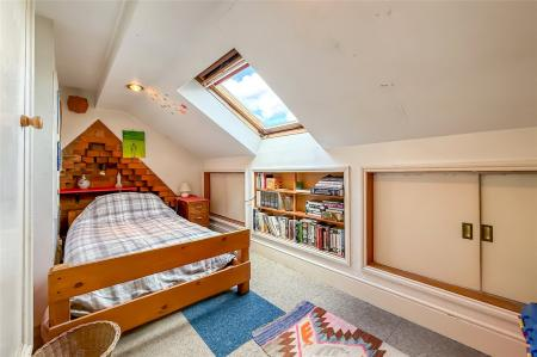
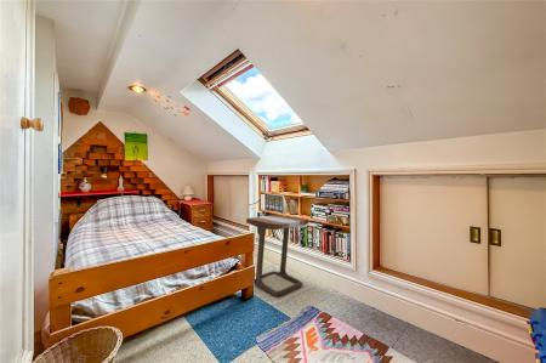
+ side table [245,214,318,306]
